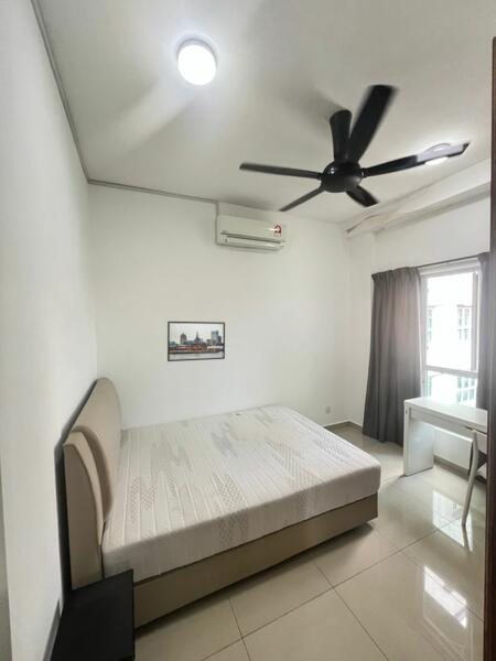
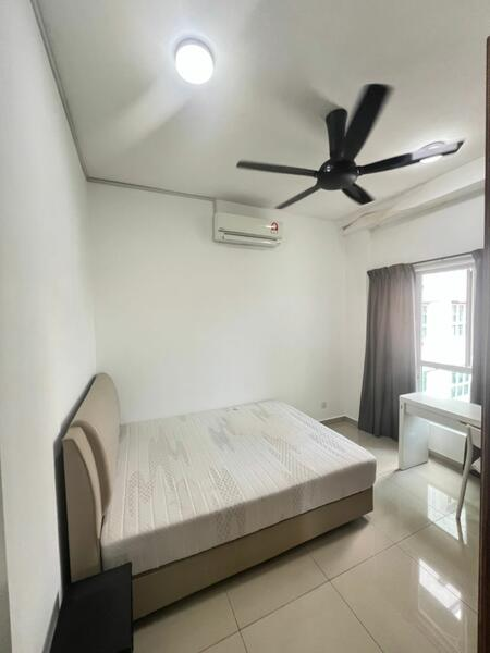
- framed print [166,321,226,362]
